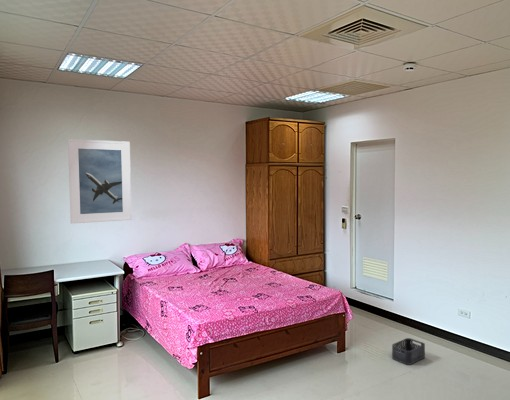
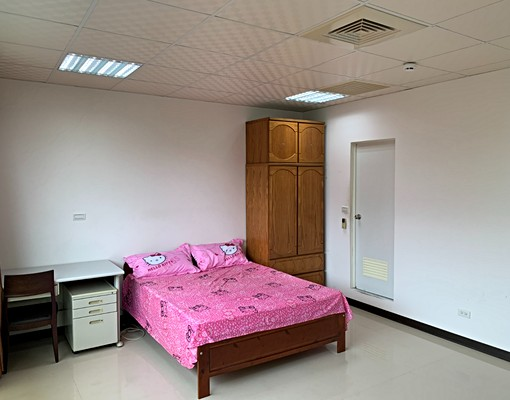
- storage bin [391,337,426,366]
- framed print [67,138,133,225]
